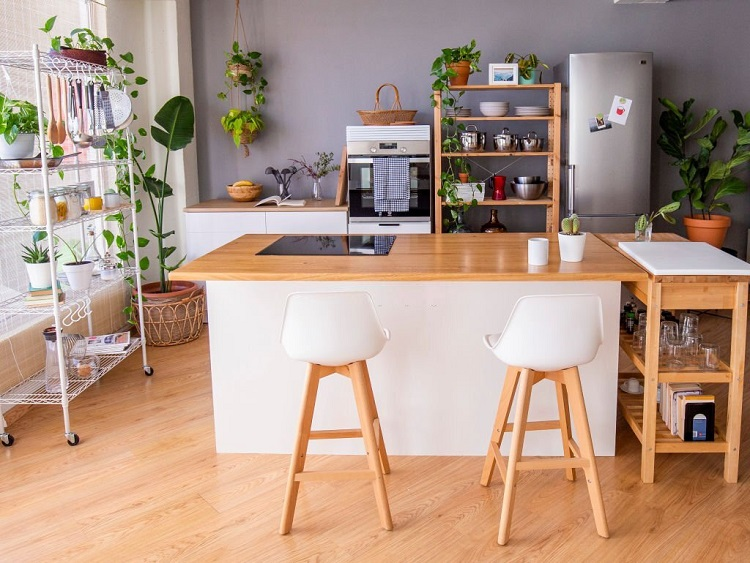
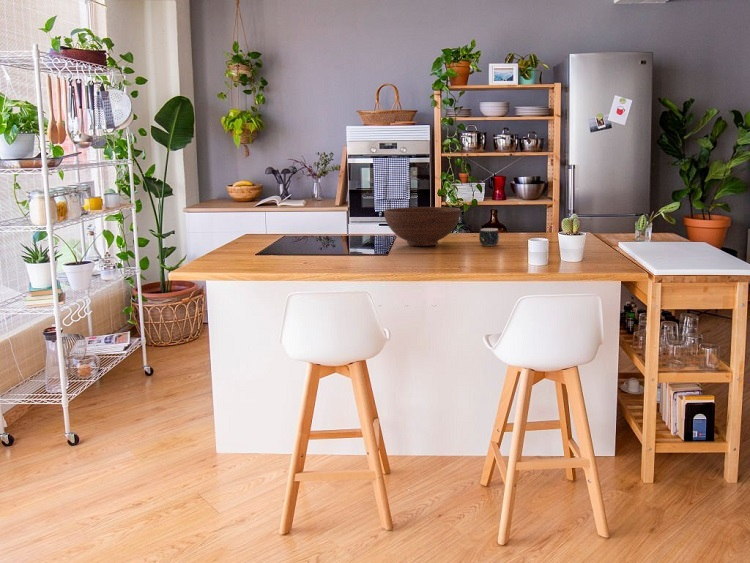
+ fruit bowl [383,206,462,247]
+ mug [478,227,500,246]
